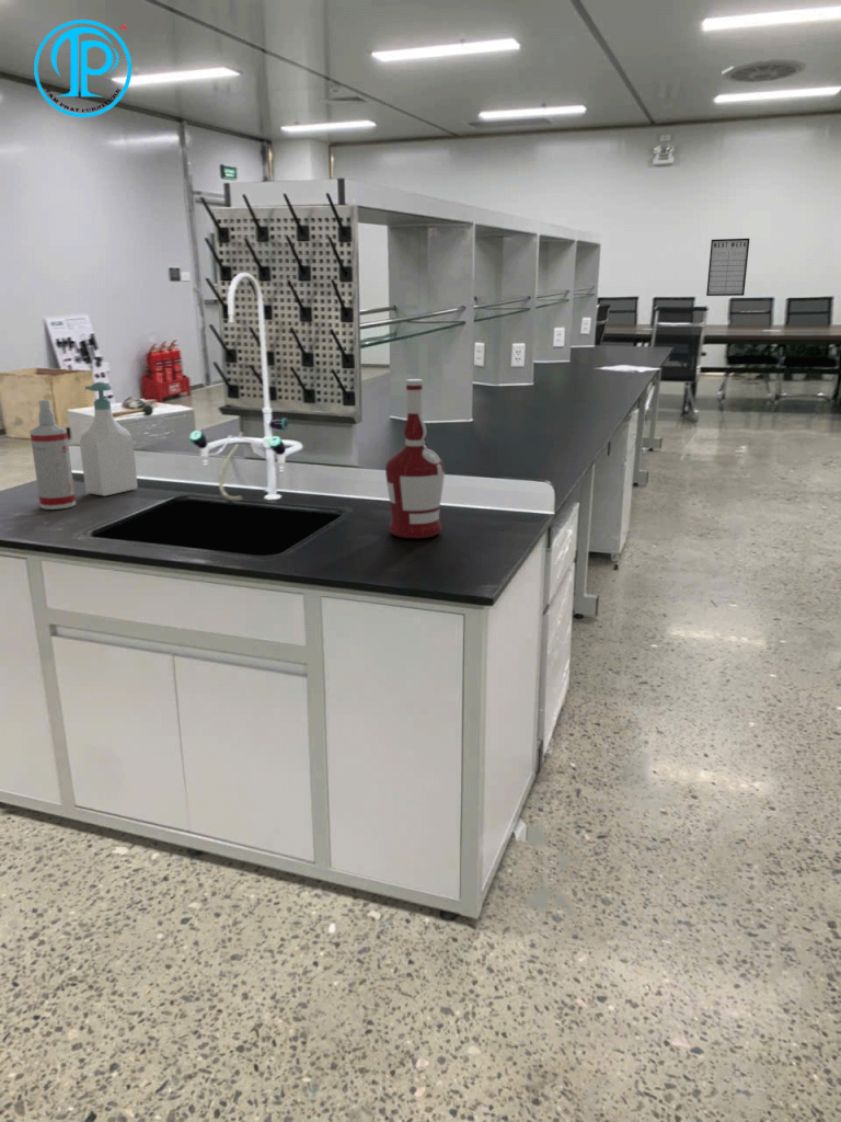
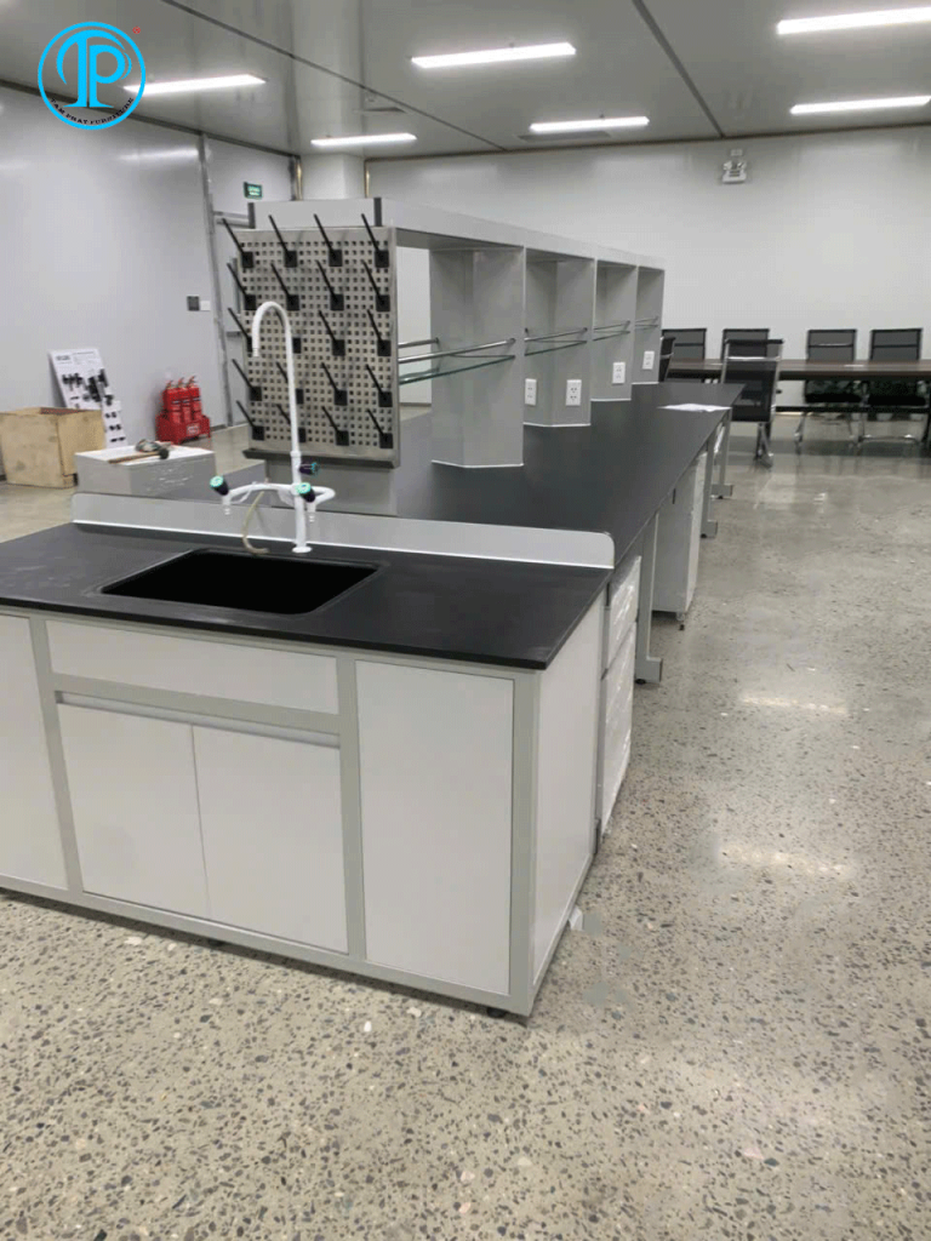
- writing board [705,238,751,297]
- ceiling vent [721,58,807,83]
- soap bottle [79,381,139,497]
- spray bottle [28,399,77,511]
- alcohol [384,378,446,539]
